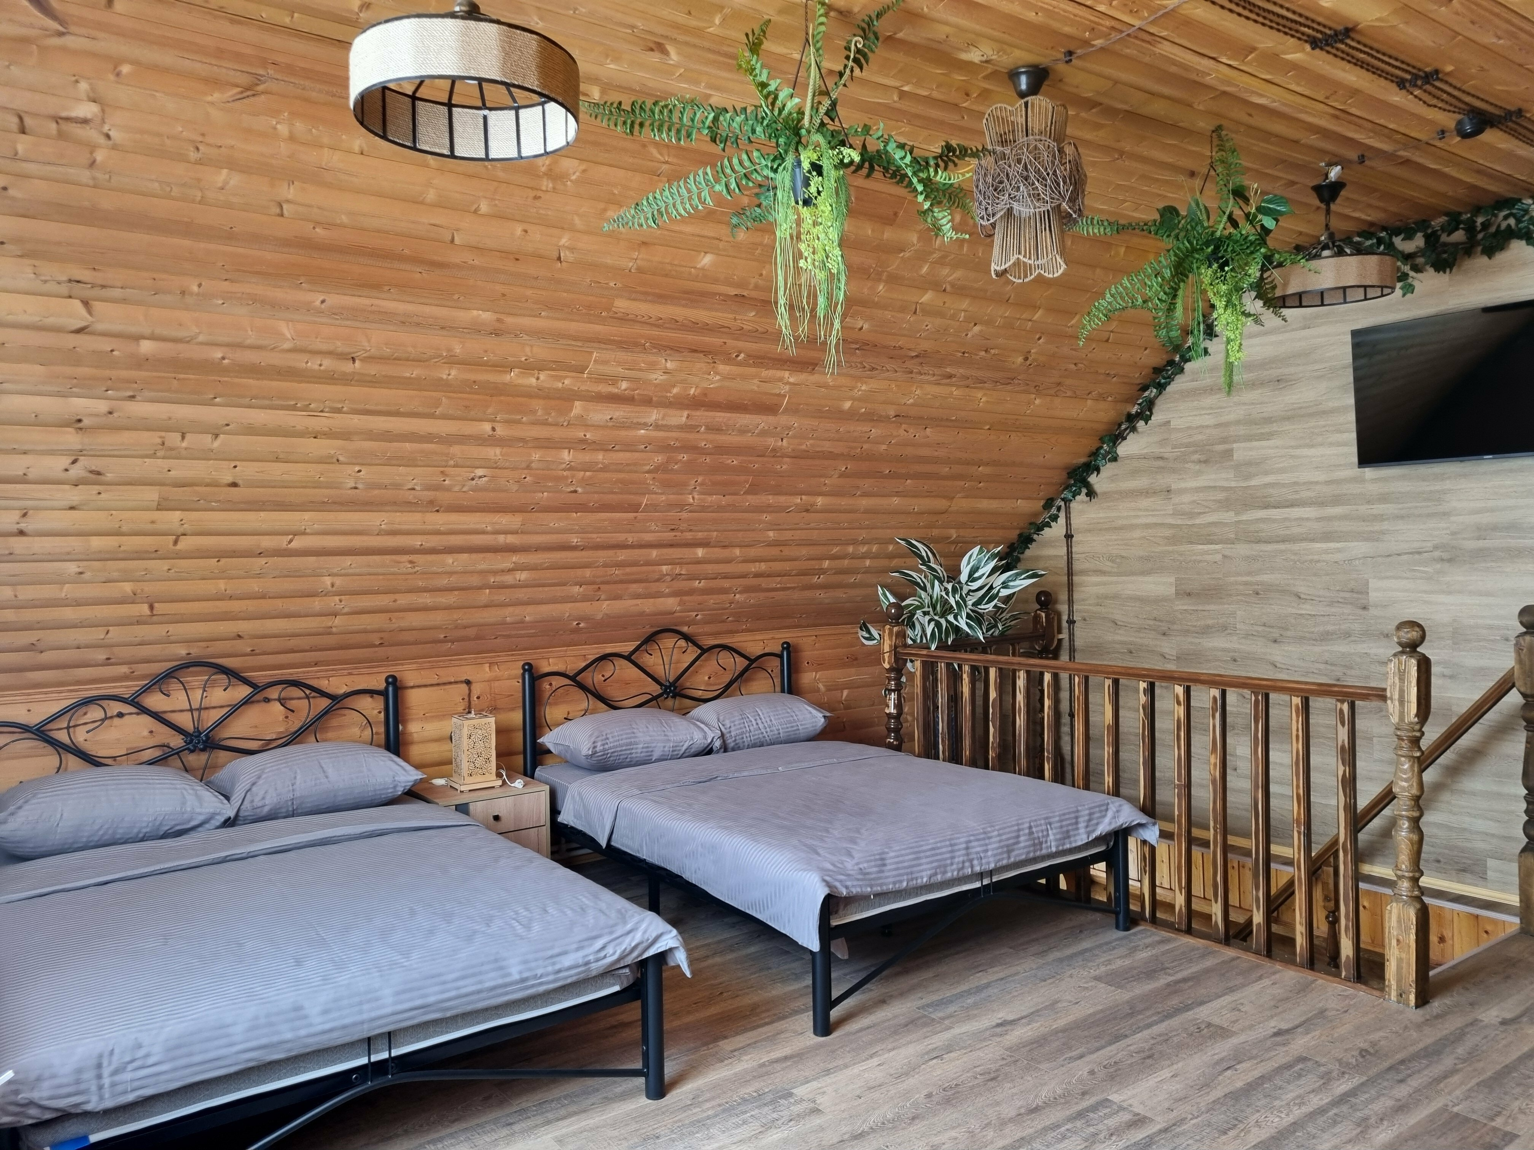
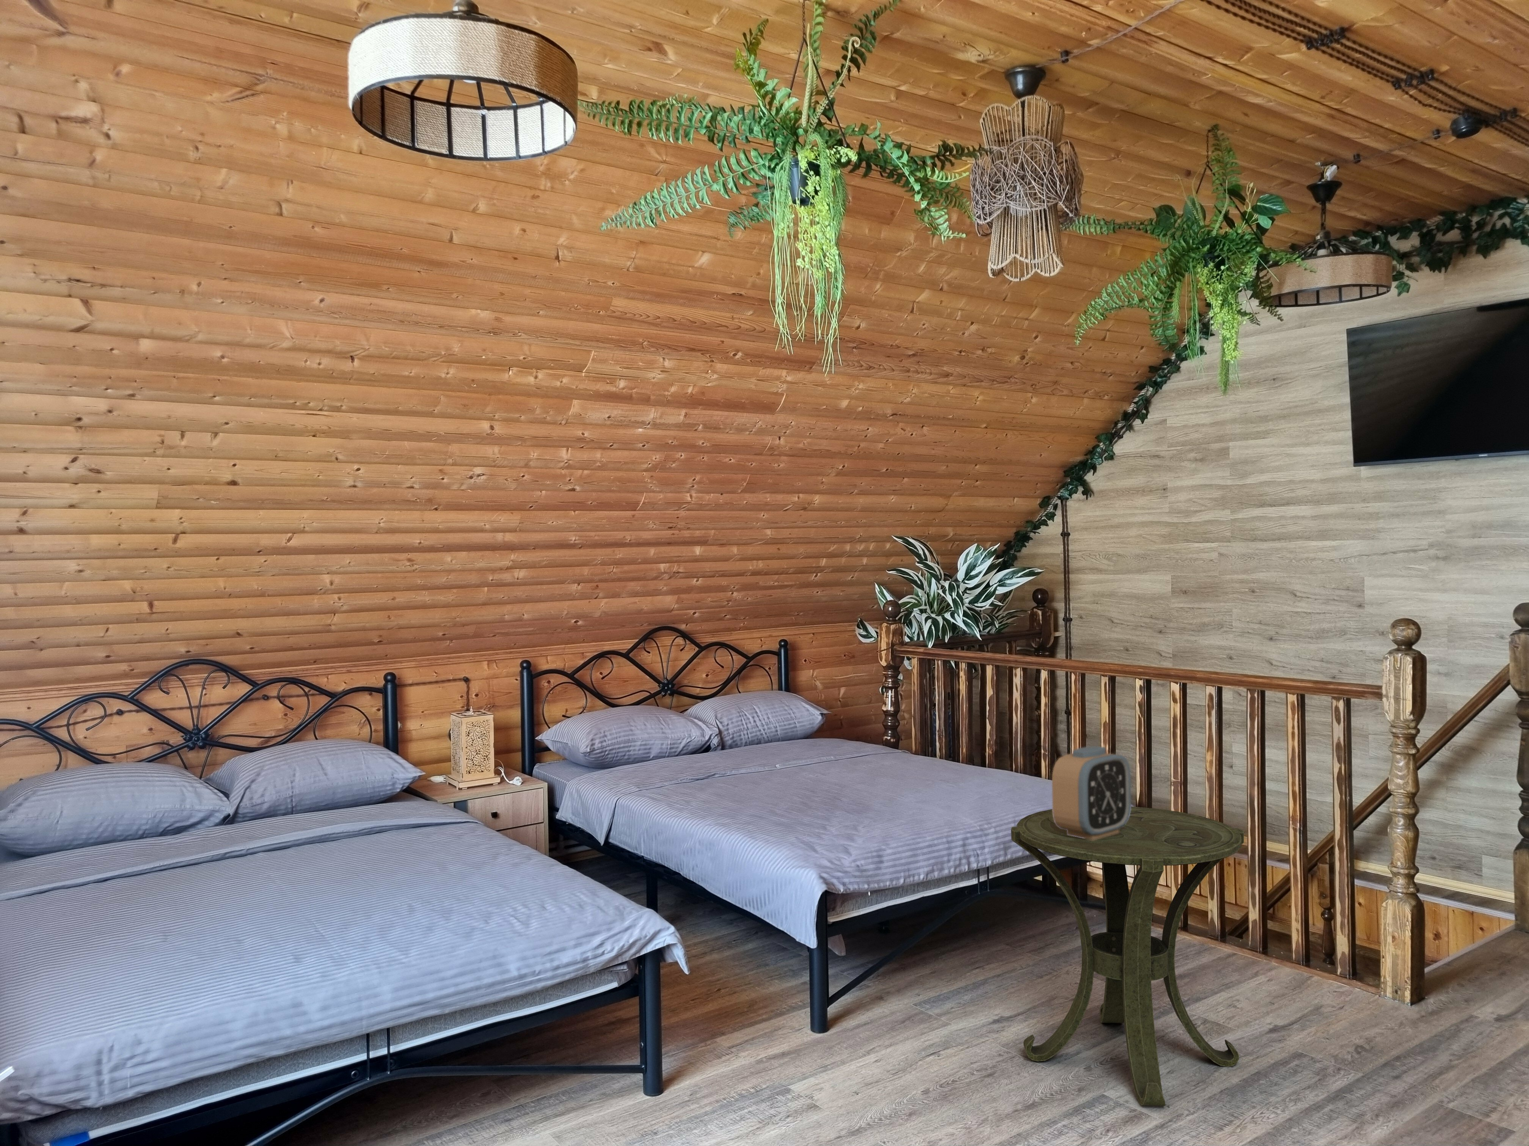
+ side table [1010,807,1244,1106]
+ alarm clock [1051,746,1132,840]
